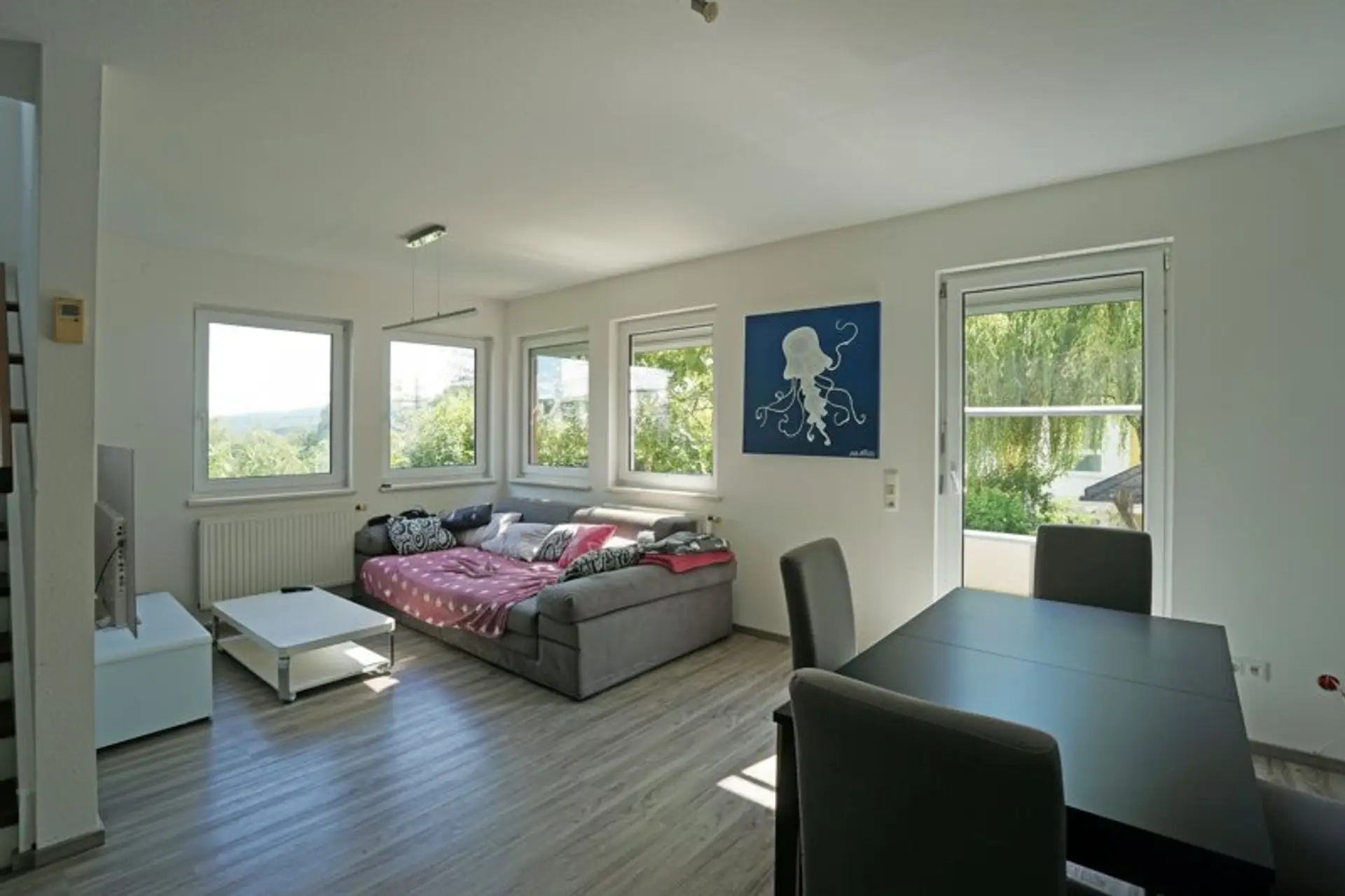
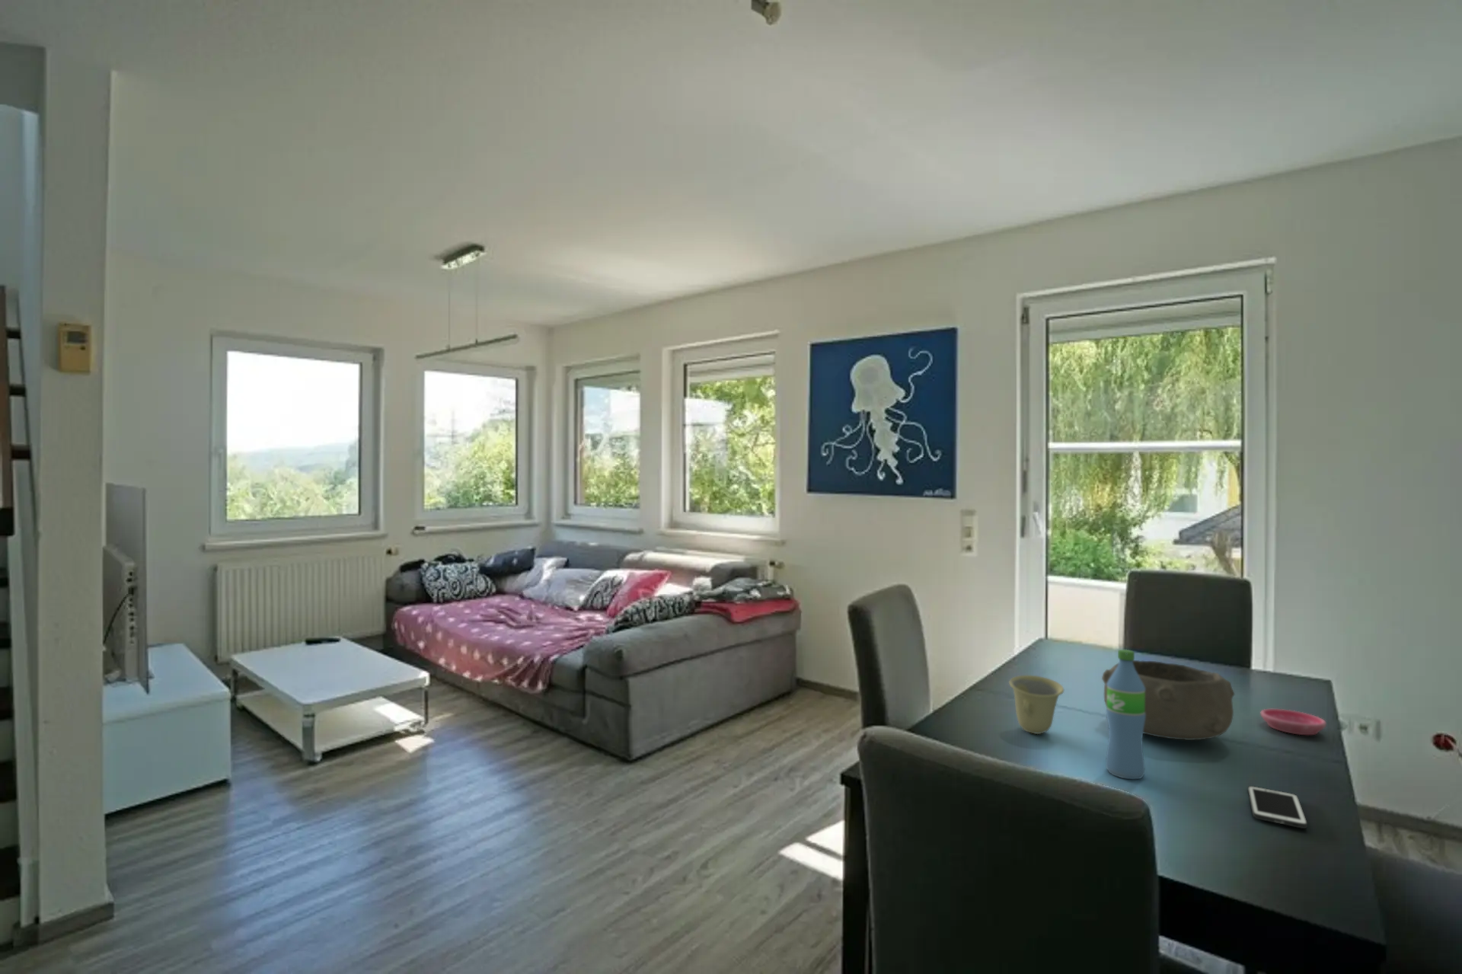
+ cup [1008,675,1064,735]
+ cell phone [1247,785,1308,829]
+ saucer [1260,709,1327,736]
+ water bottle [1104,649,1146,781]
+ bowl [1101,660,1235,741]
